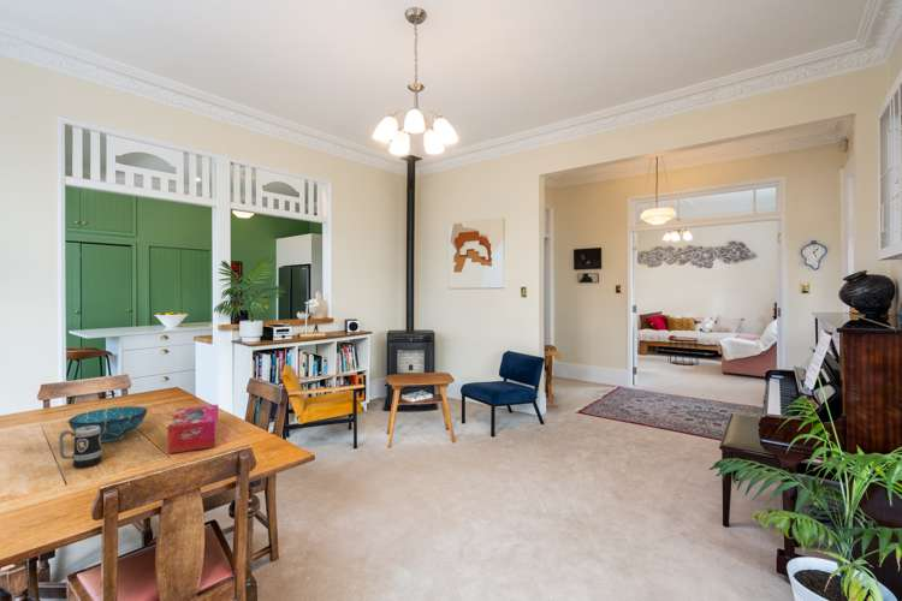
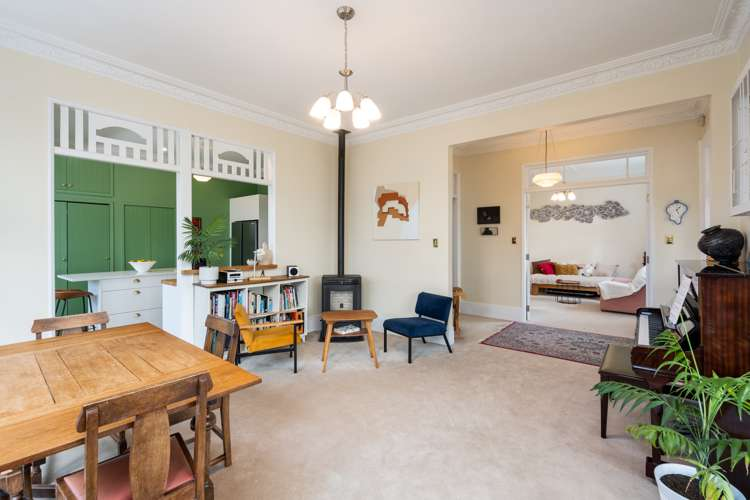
- decorative bowl [67,405,148,444]
- mug [58,426,103,469]
- tissue box [167,404,219,454]
